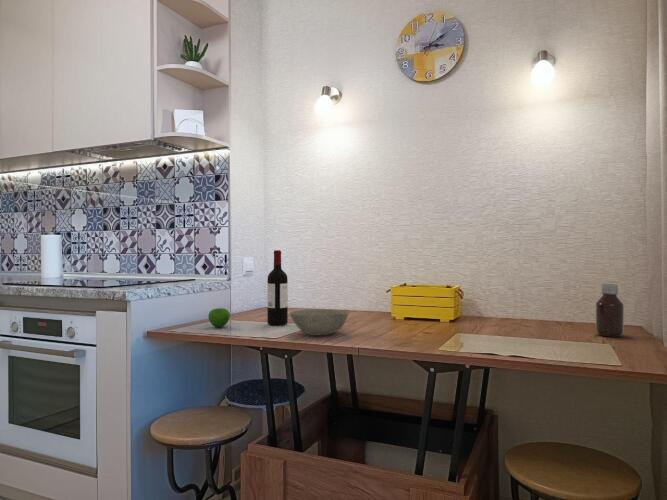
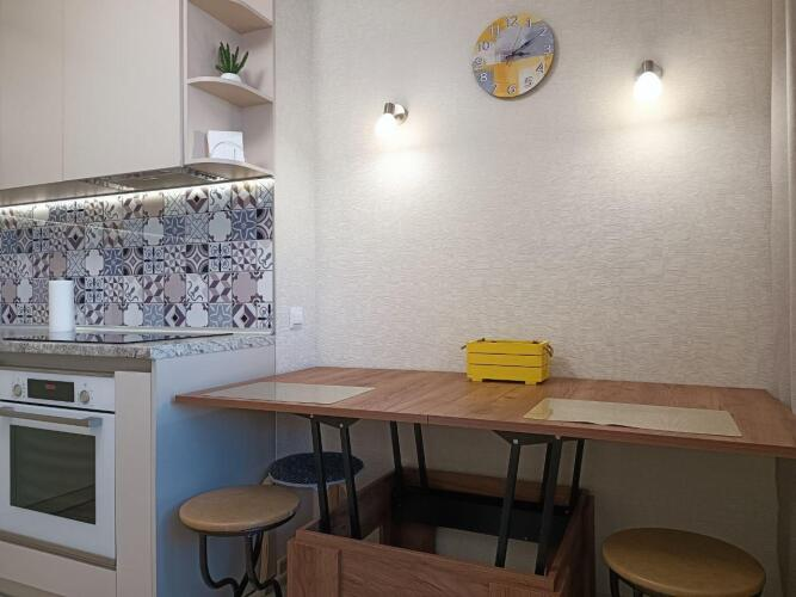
- bowl [289,308,349,336]
- wine bottle [266,249,289,326]
- bottle [595,283,625,338]
- apple [207,307,231,328]
